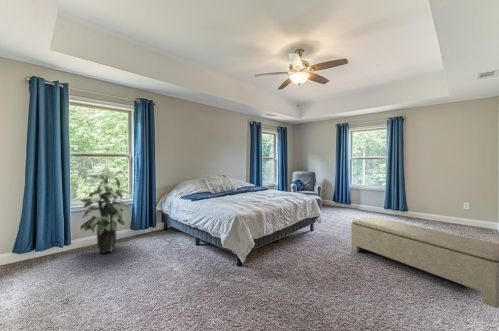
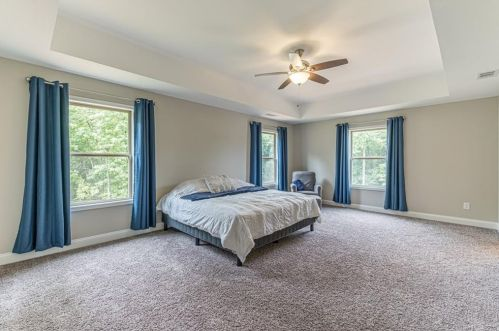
- indoor plant [78,163,131,254]
- bench [350,216,499,309]
